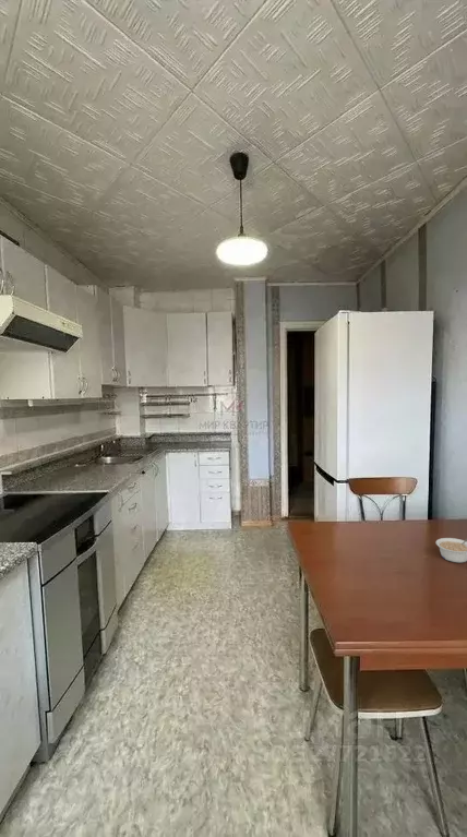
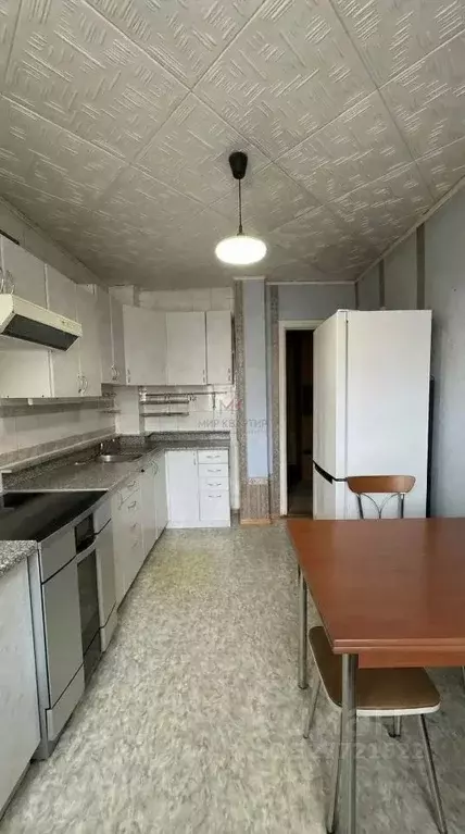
- legume [435,537,467,564]
